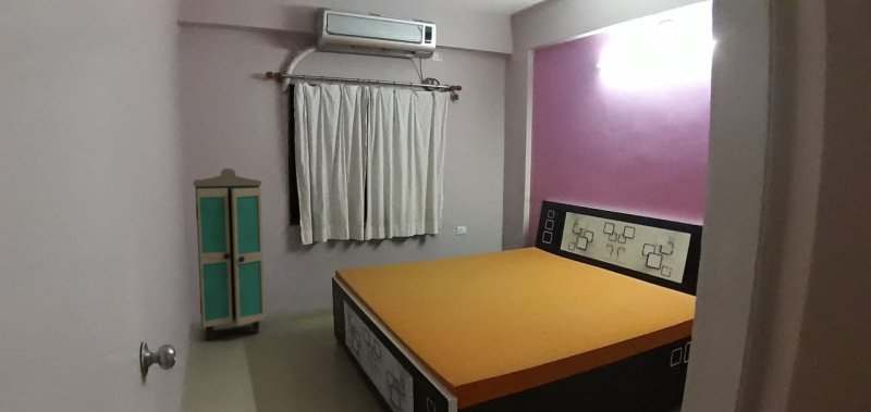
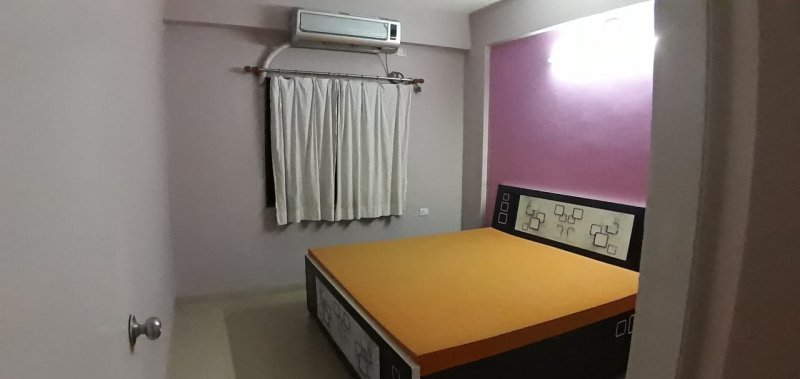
- cabinet [193,167,266,341]
